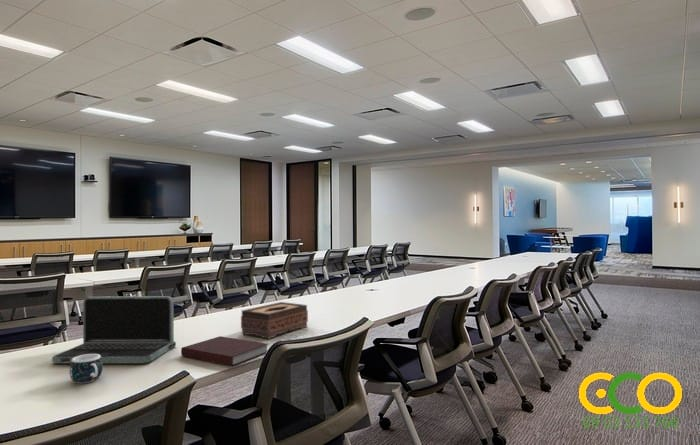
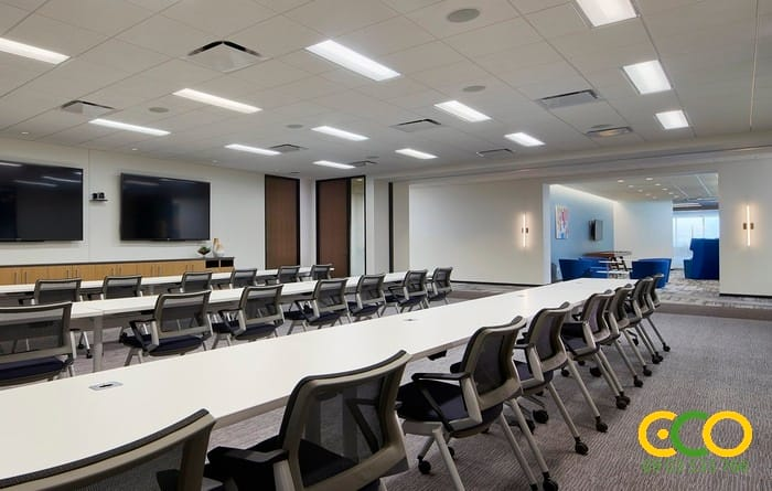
- laptop [51,295,177,364]
- mug [69,354,104,384]
- notebook [180,335,269,367]
- tissue box [240,301,309,340]
